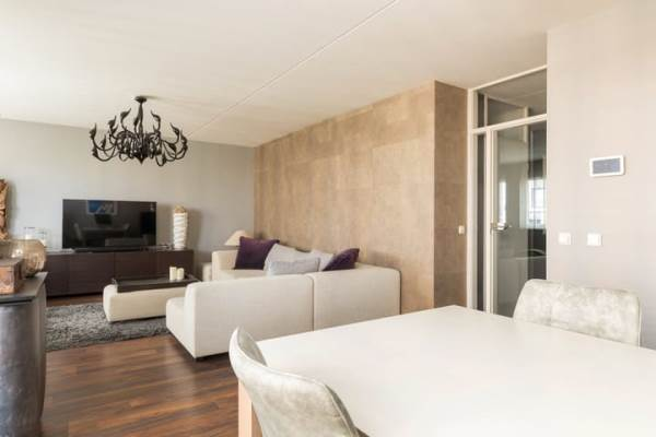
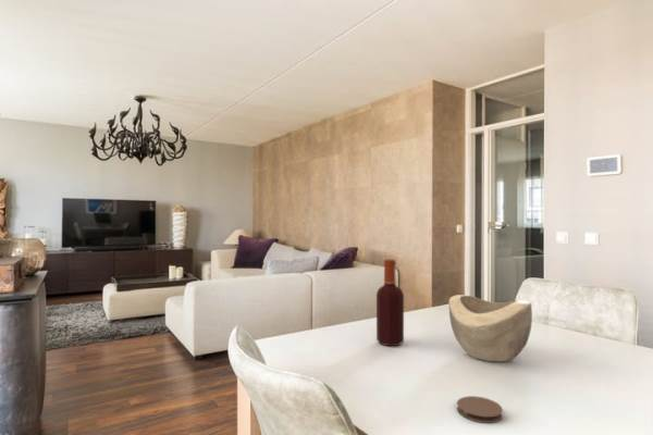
+ bottle [375,258,405,347]
+ coaster [456,395,504,424]
+ decorative bowl [447,294,533,362]
